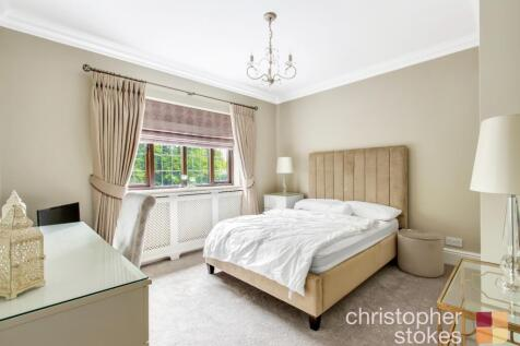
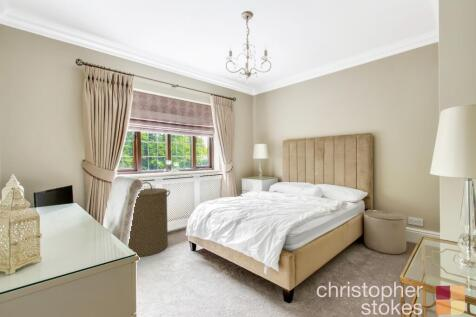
+ laundry hamper [128,181,171,258]
